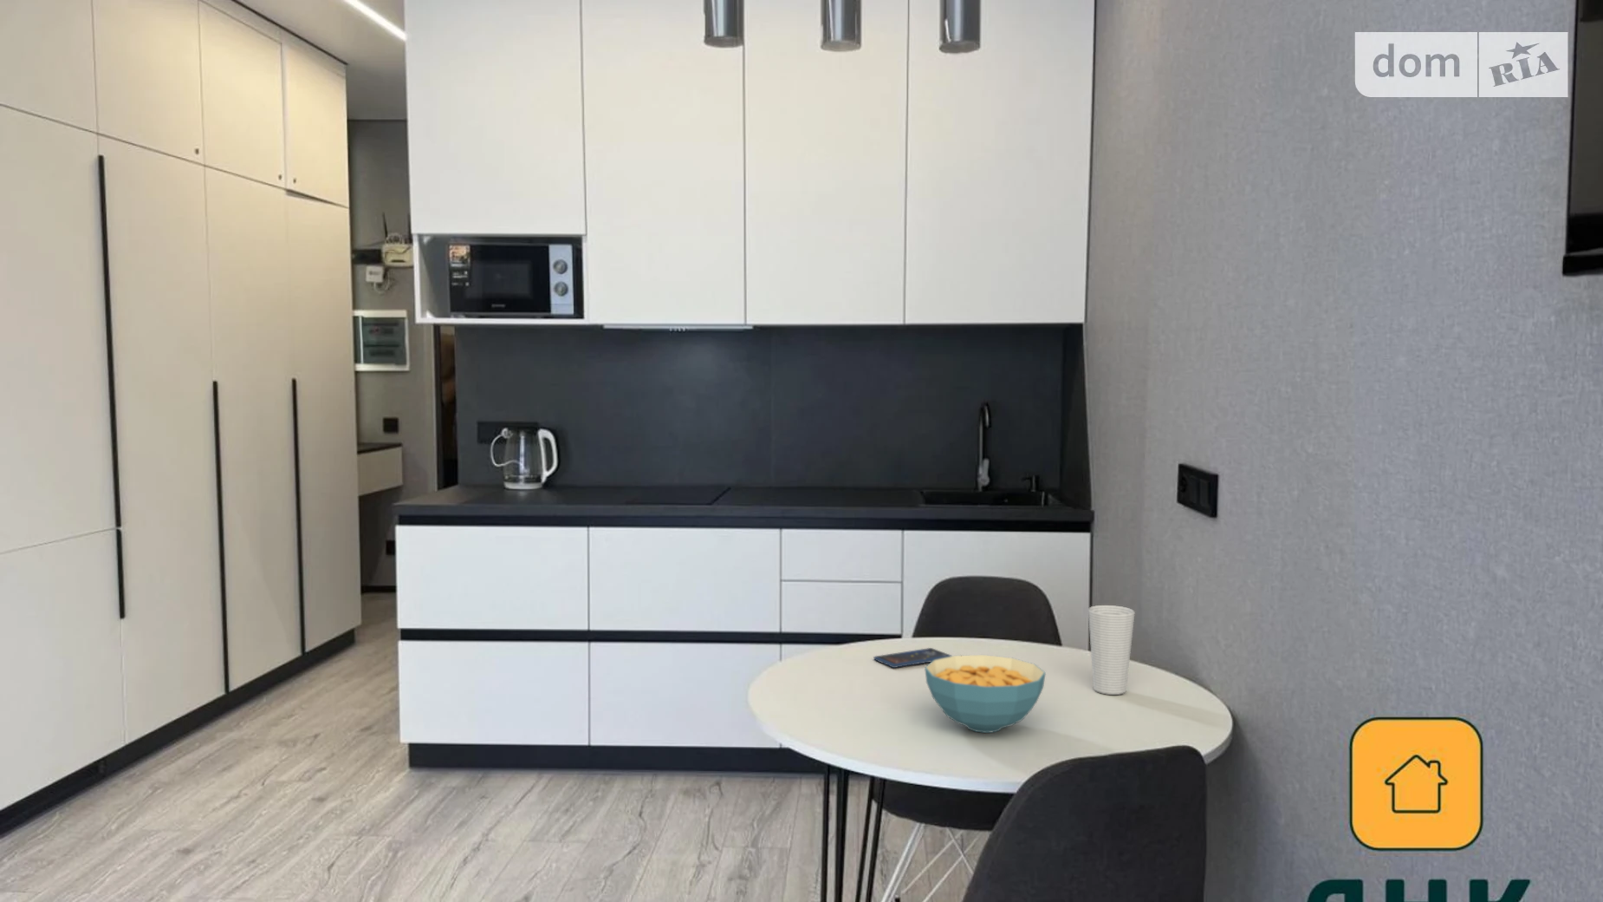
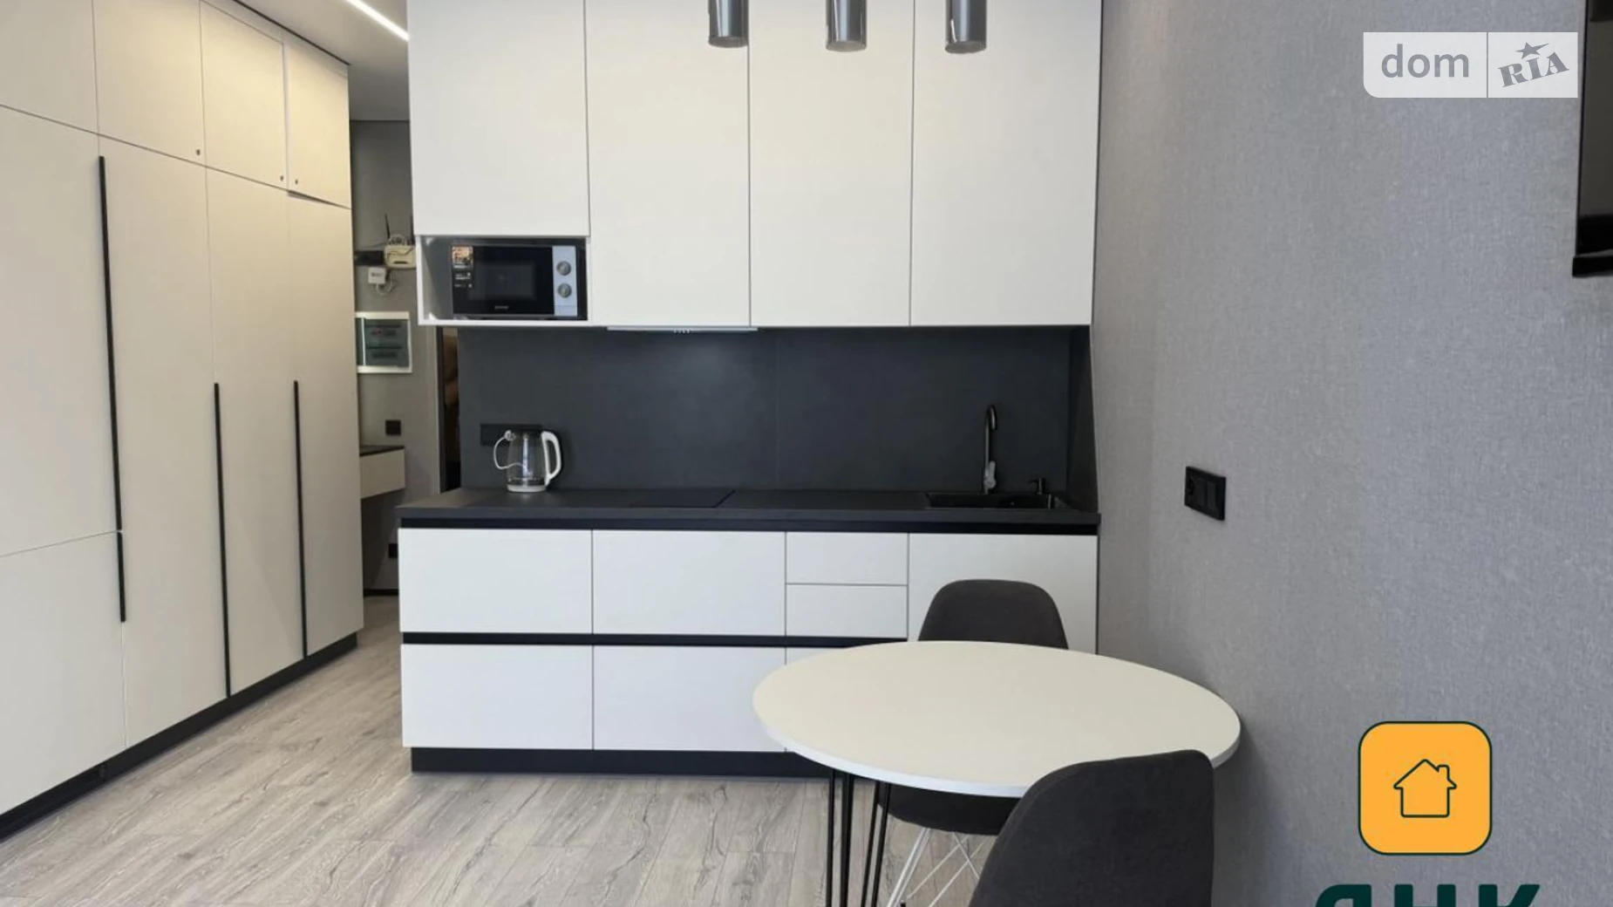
- cereal bowl [924,654,1047,733]
- cup [1088,605,1136,696]
- smartphone [873,646,952,669]
